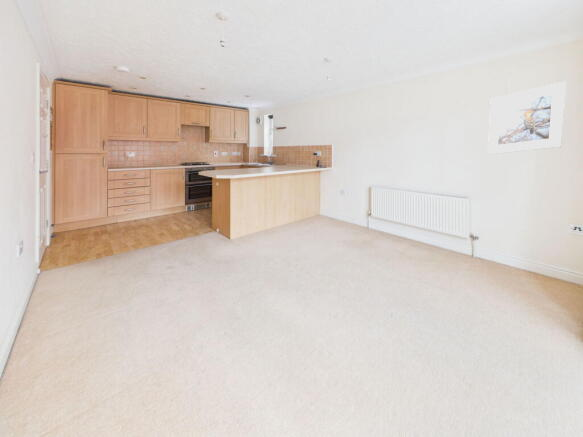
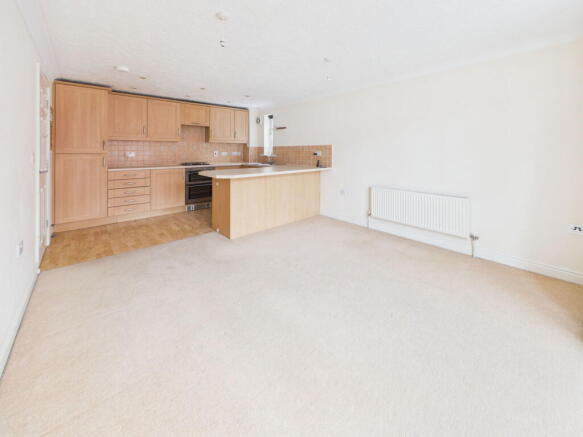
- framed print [487,80,567,155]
